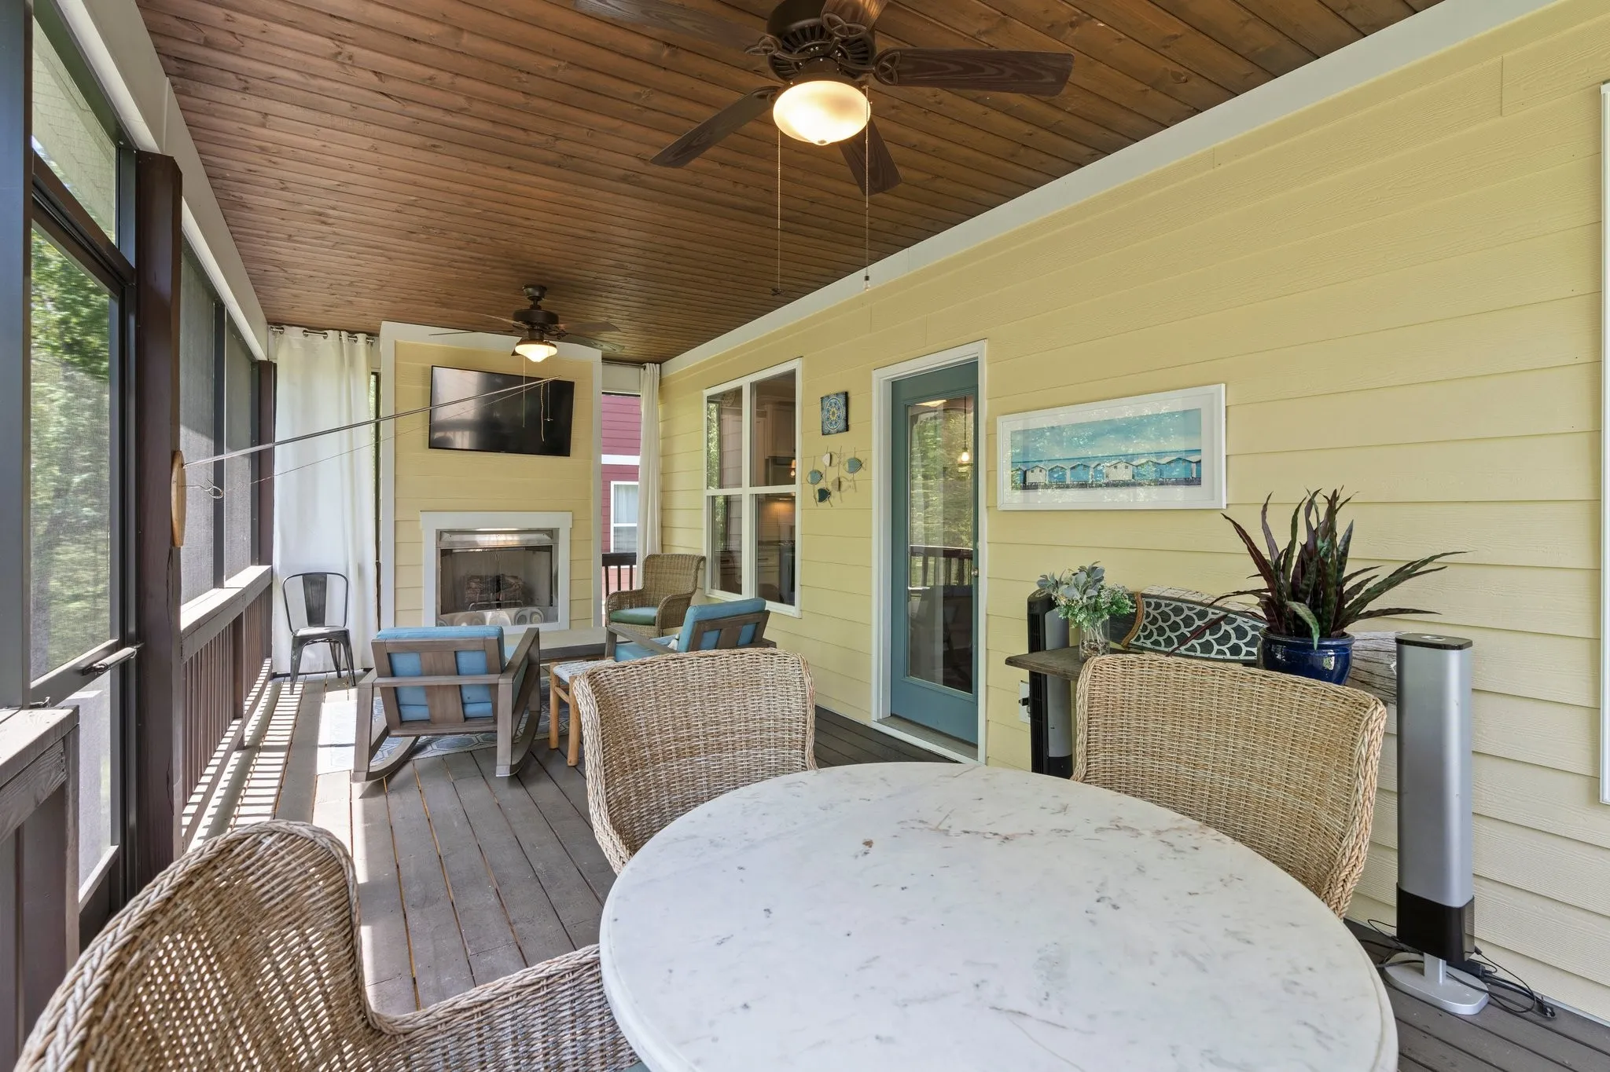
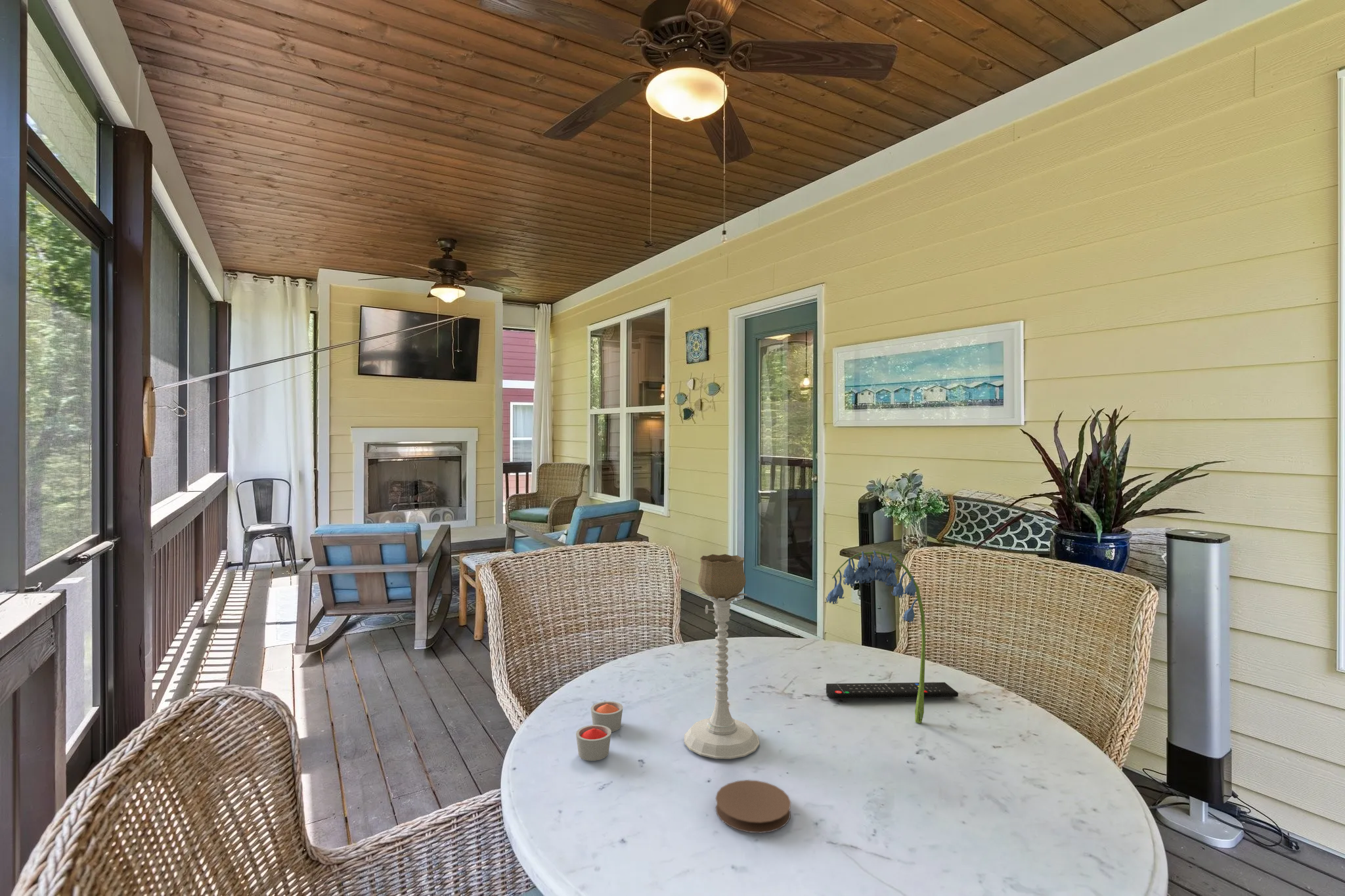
+ remote control [826,681,959,699]
+ flower [825,549,926,724]
+ coaster [715,779,791,834]
+ candle [575,700,624,761]
+ candle holder [684,553,761,759]
